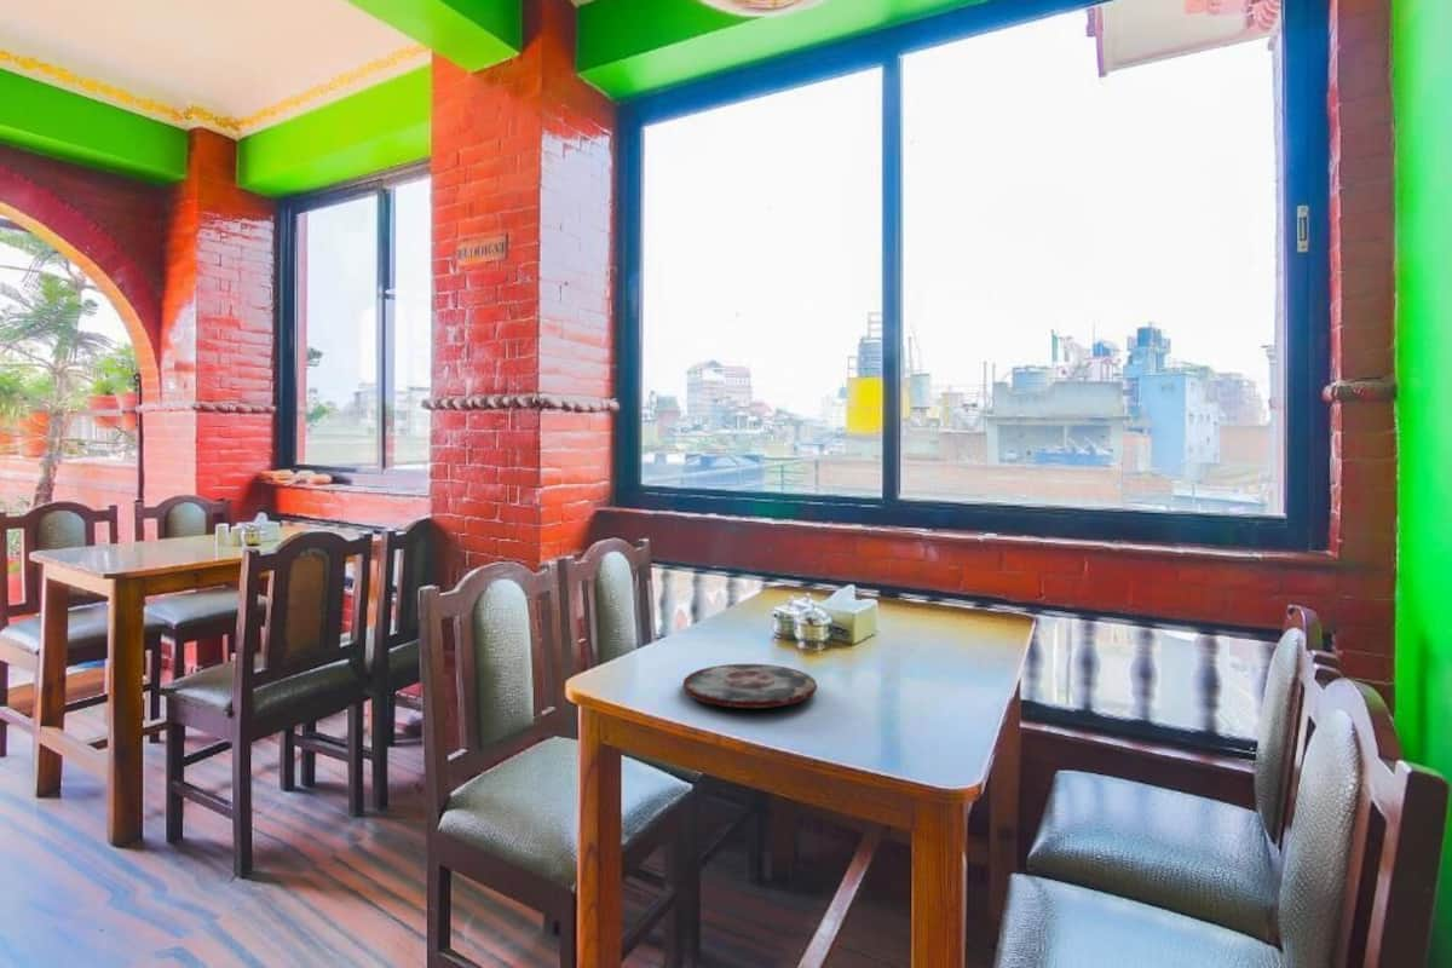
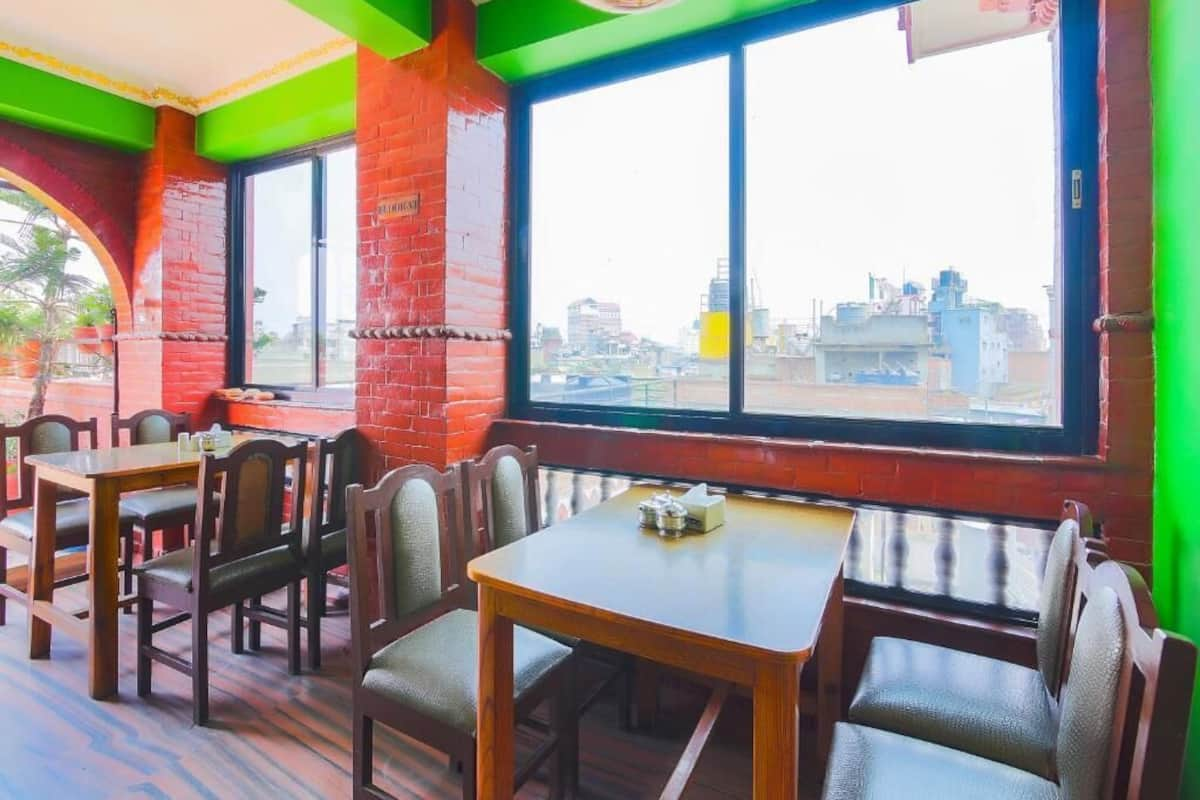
- plate [681,663,818,709]
